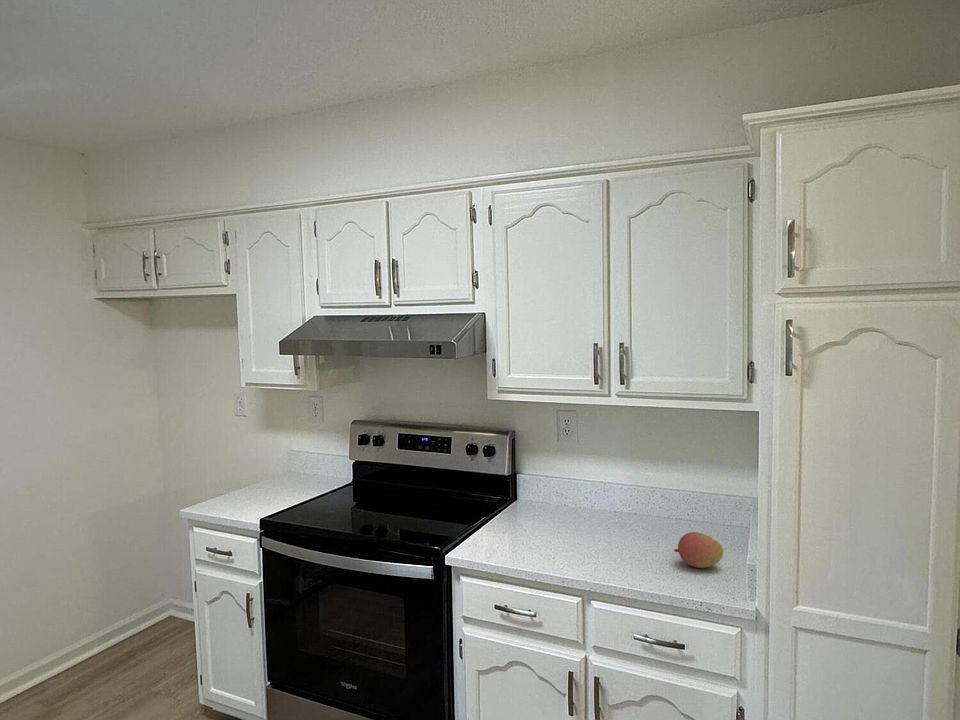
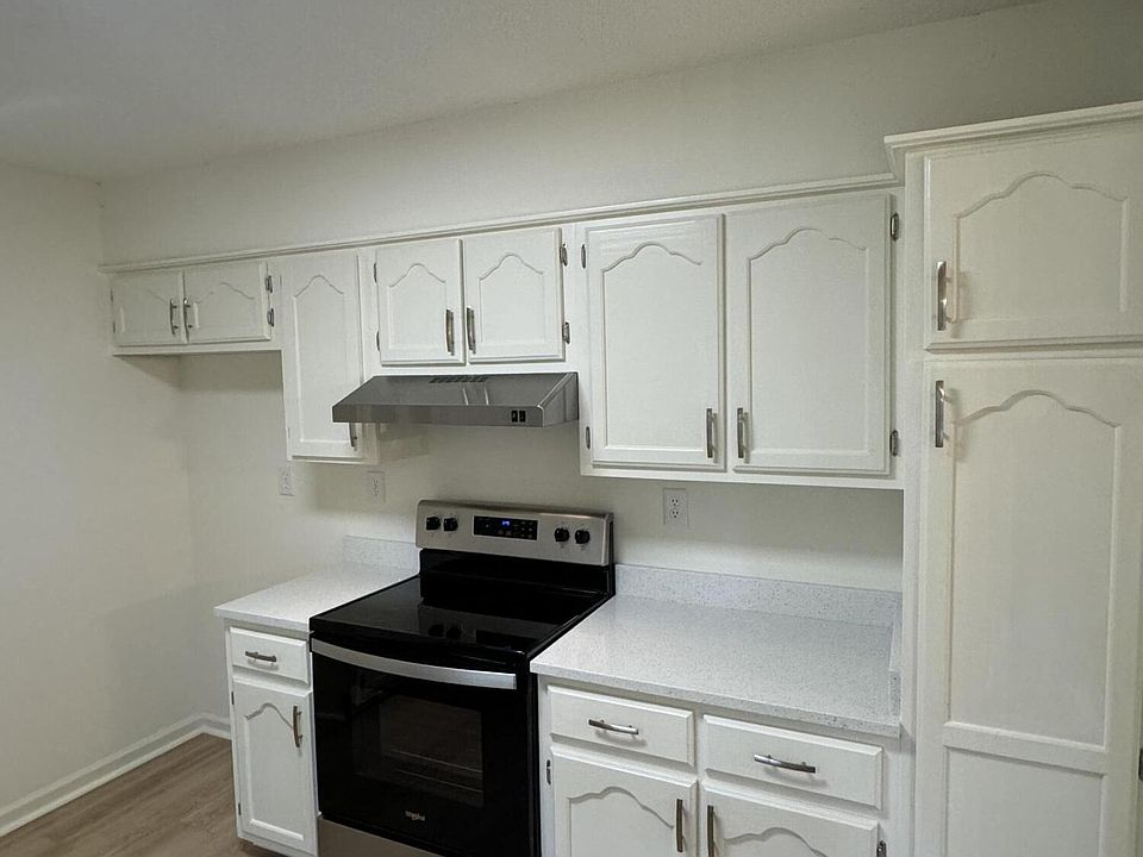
- fruit [673,531,724,569]
